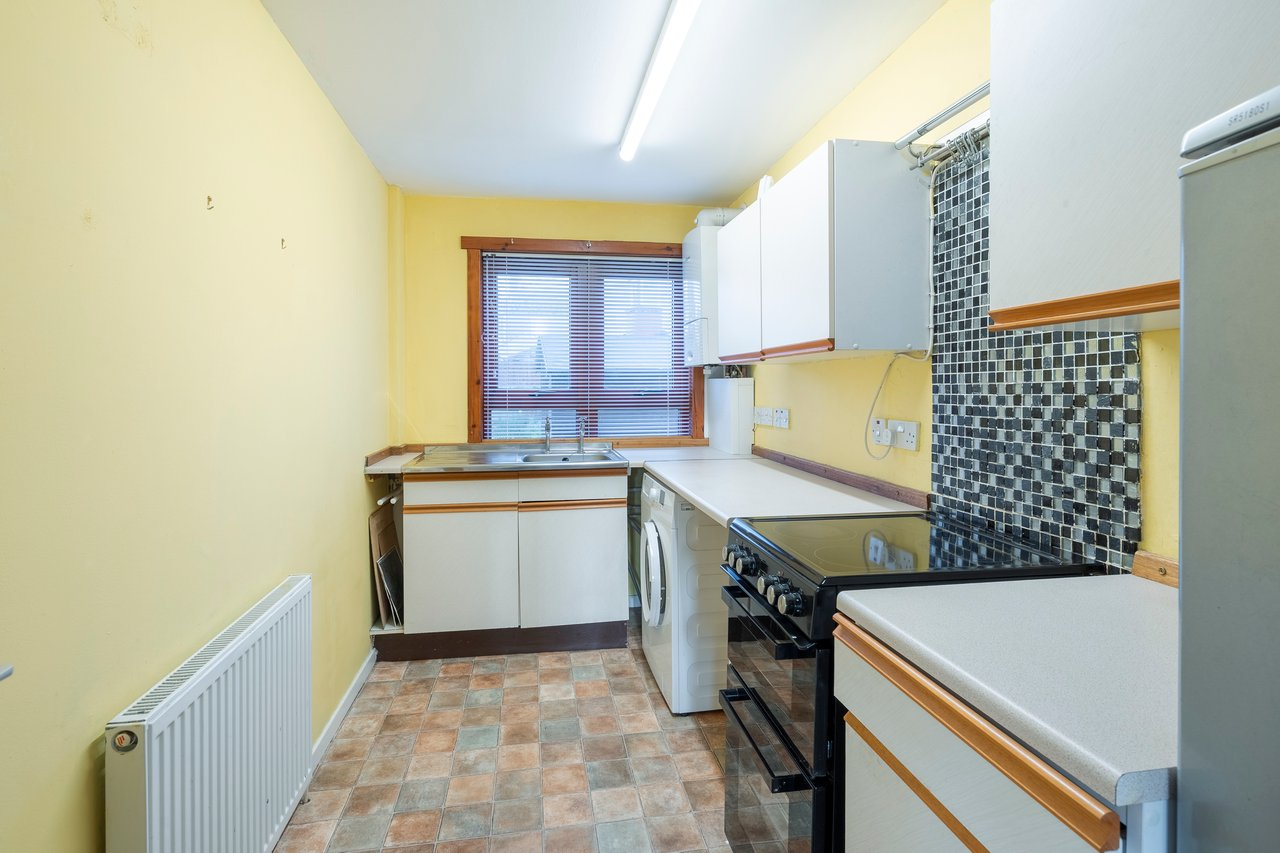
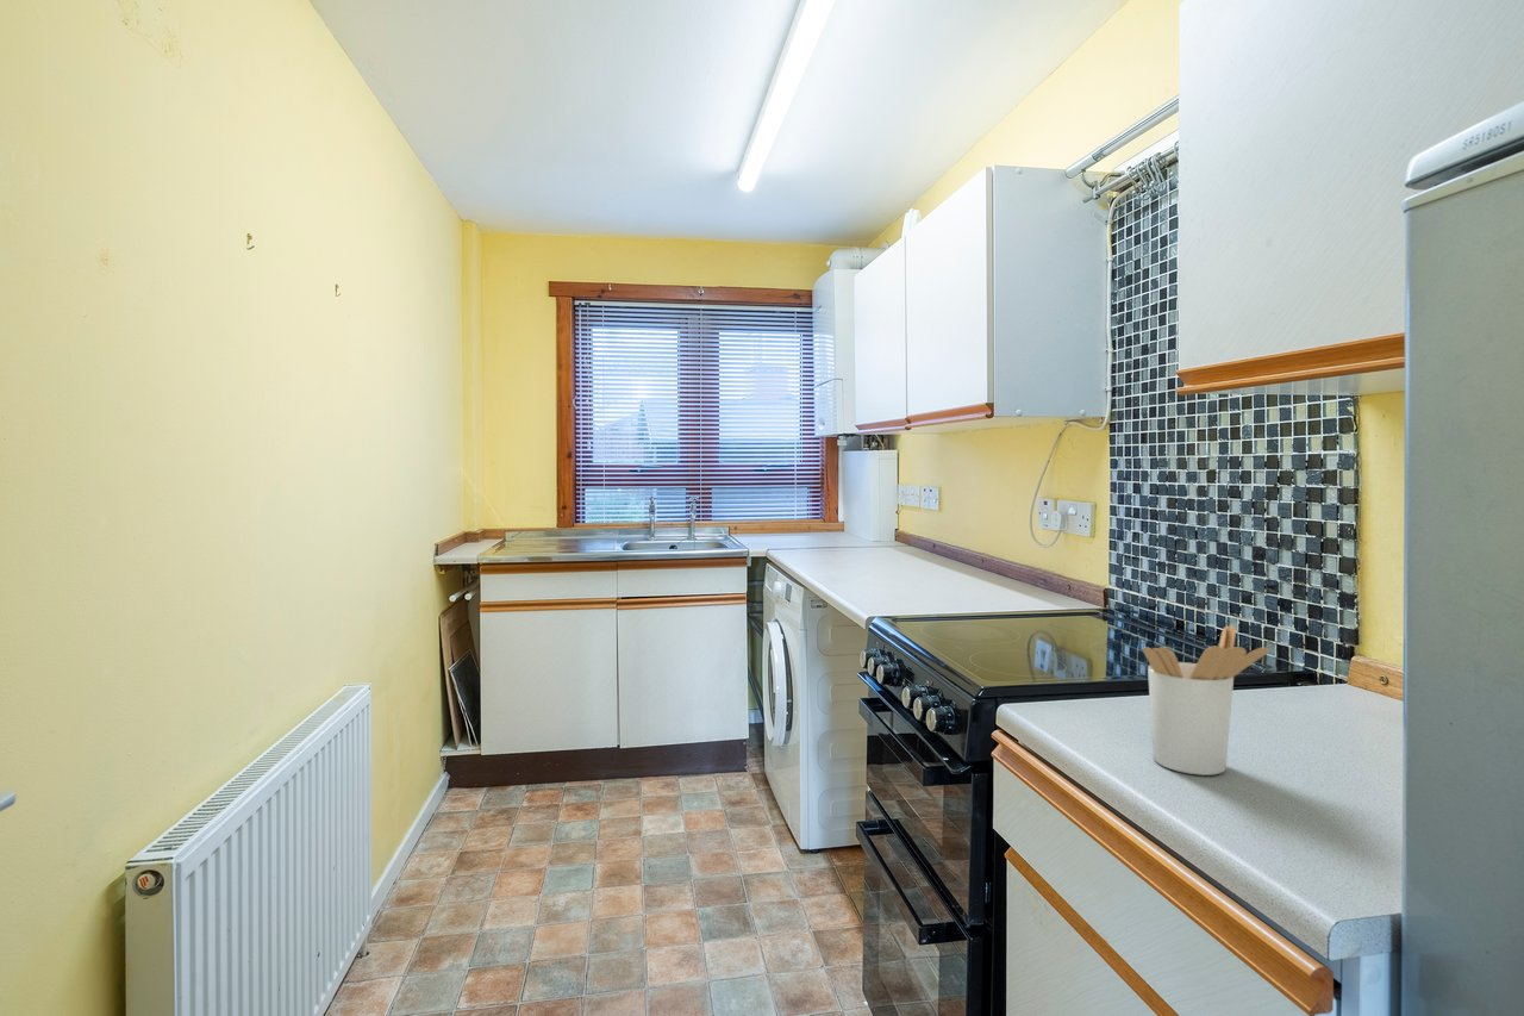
+ utensil holder [1142,624,1270,777]
